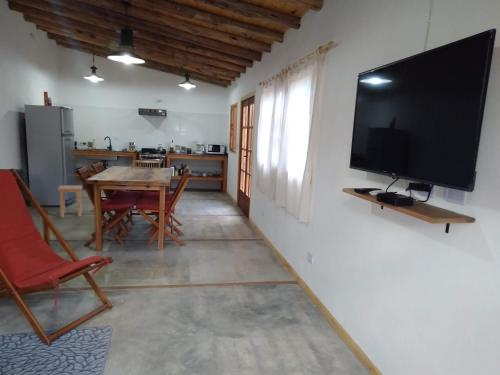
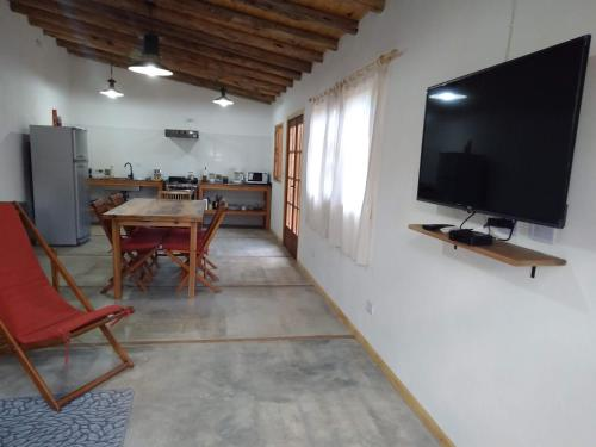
- stool [57,184,83,218]
